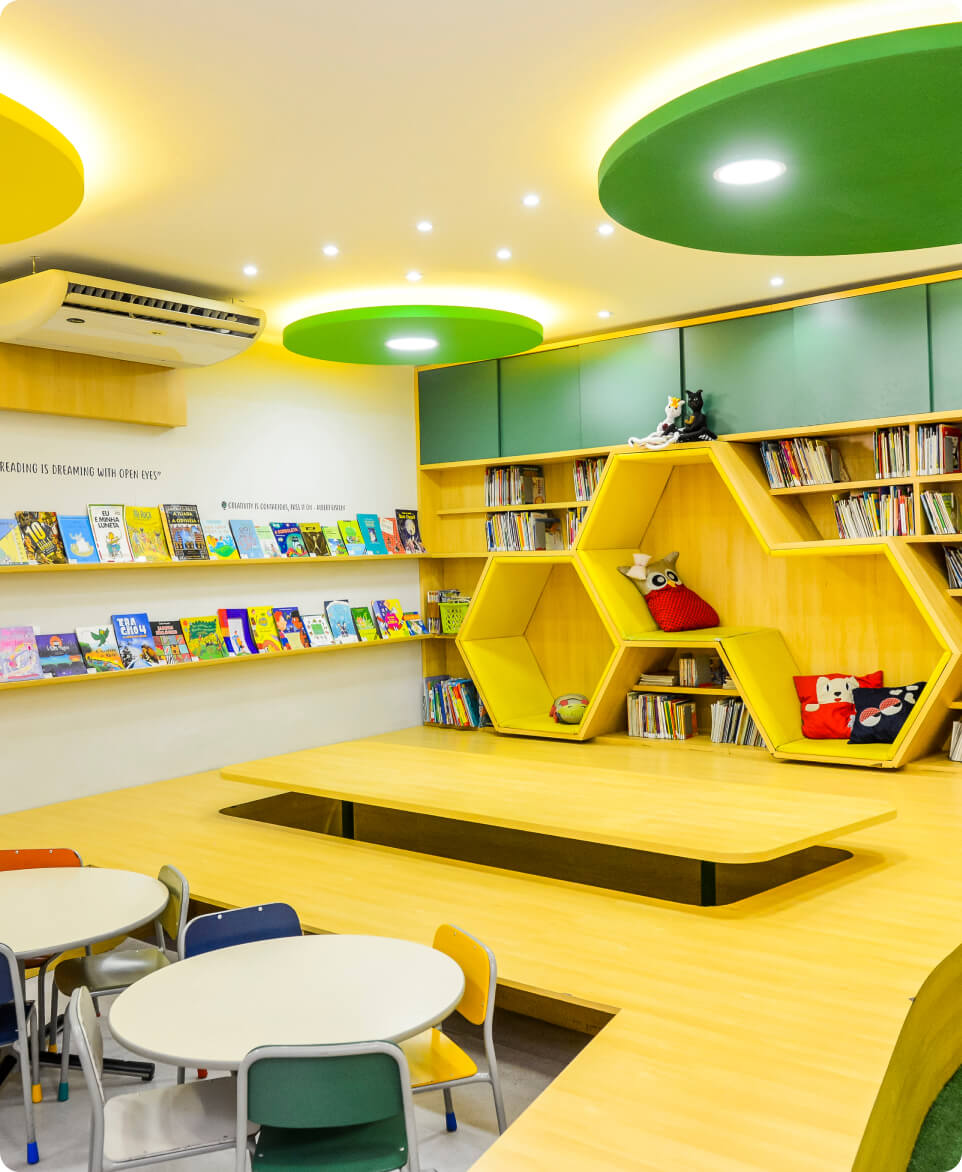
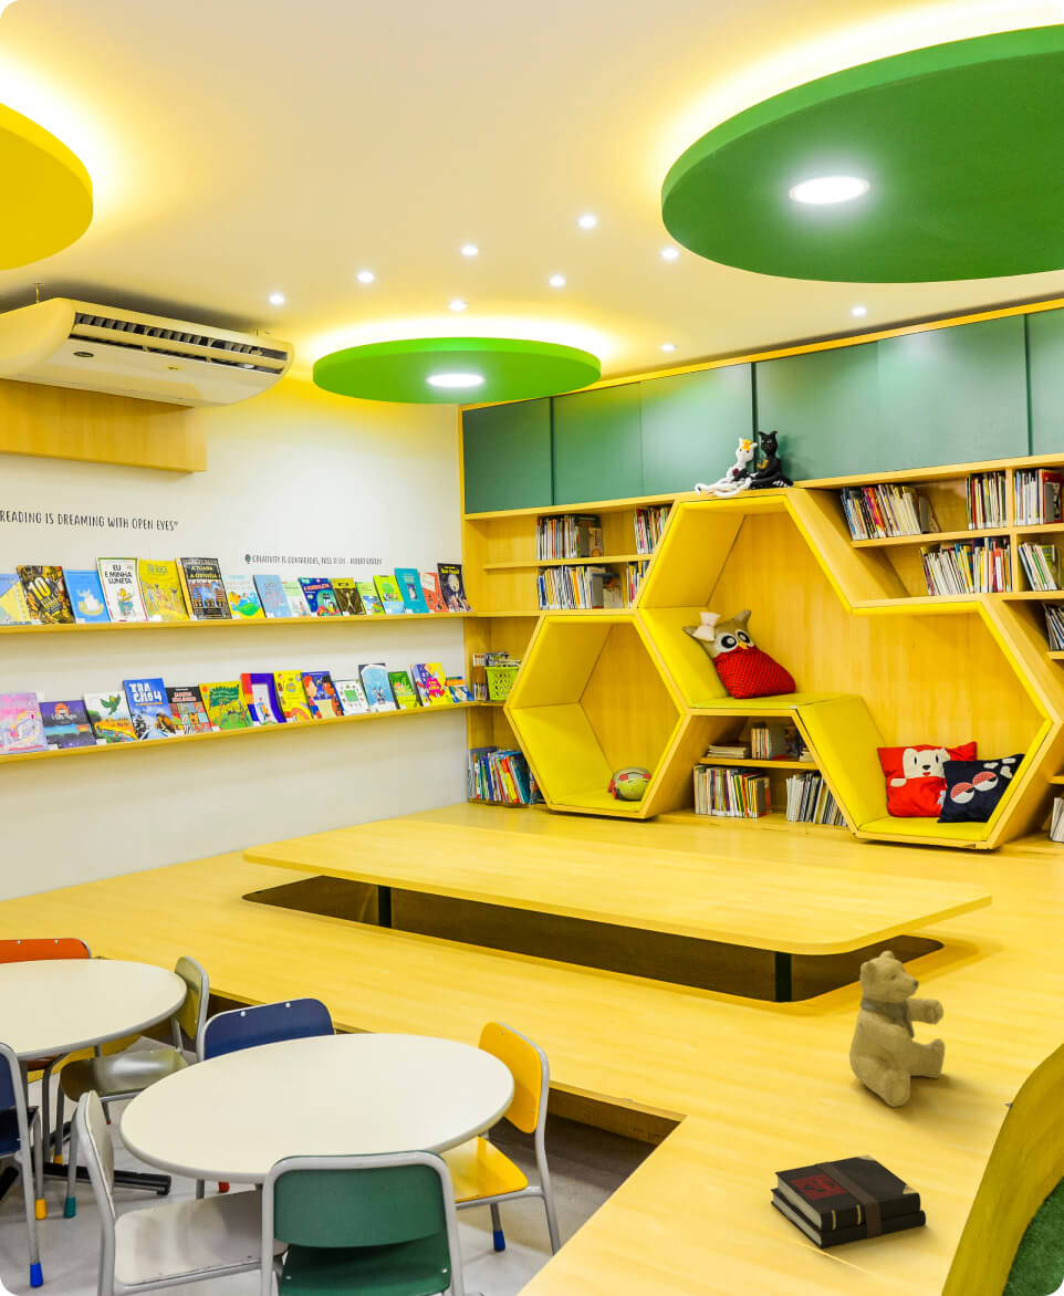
+ teddy bear [848,950,947,1108]
+ book [770,1153,927,1250]
